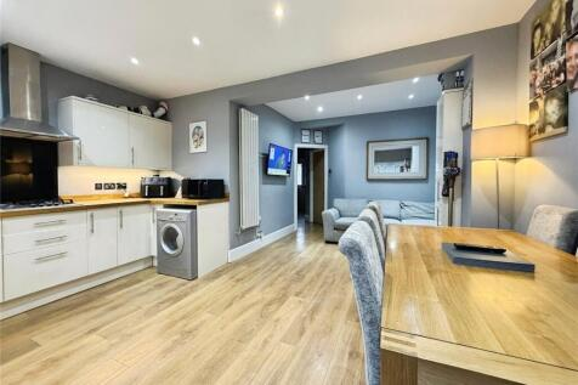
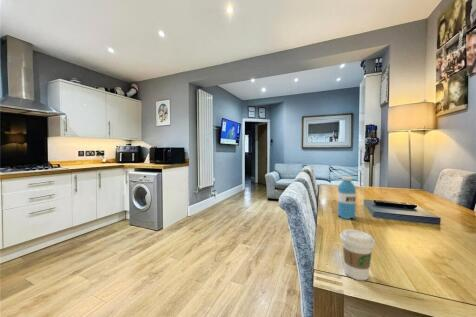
+ coffee cup [339,228,376,281]
+ water bottle [337,176,357,220]
